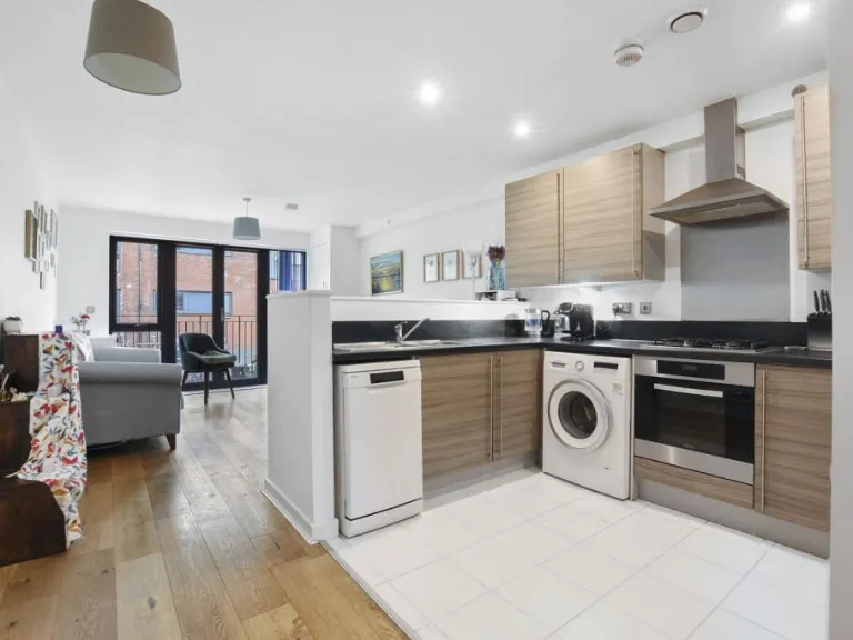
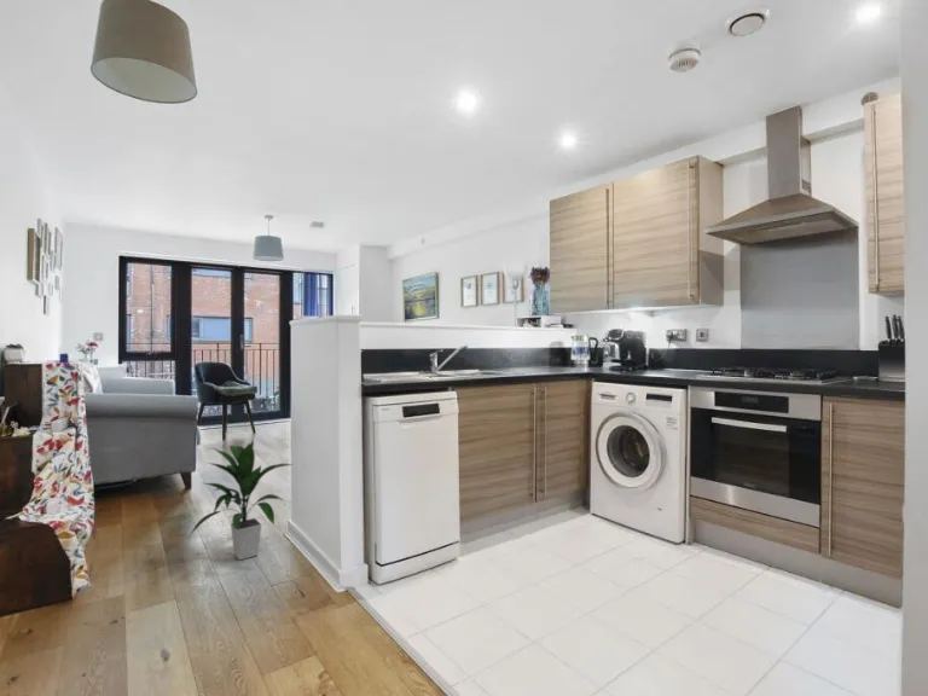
+ indoor plant [187,439,295,561]
